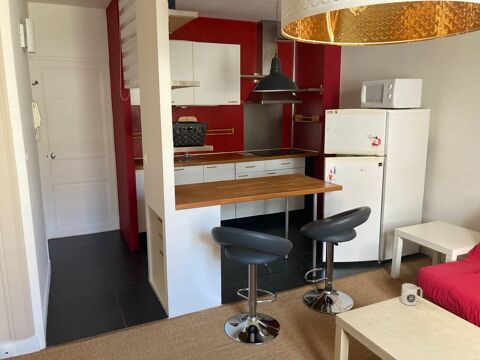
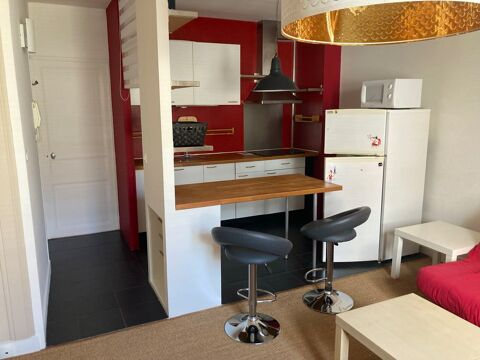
- mug [400,282,423,306]
